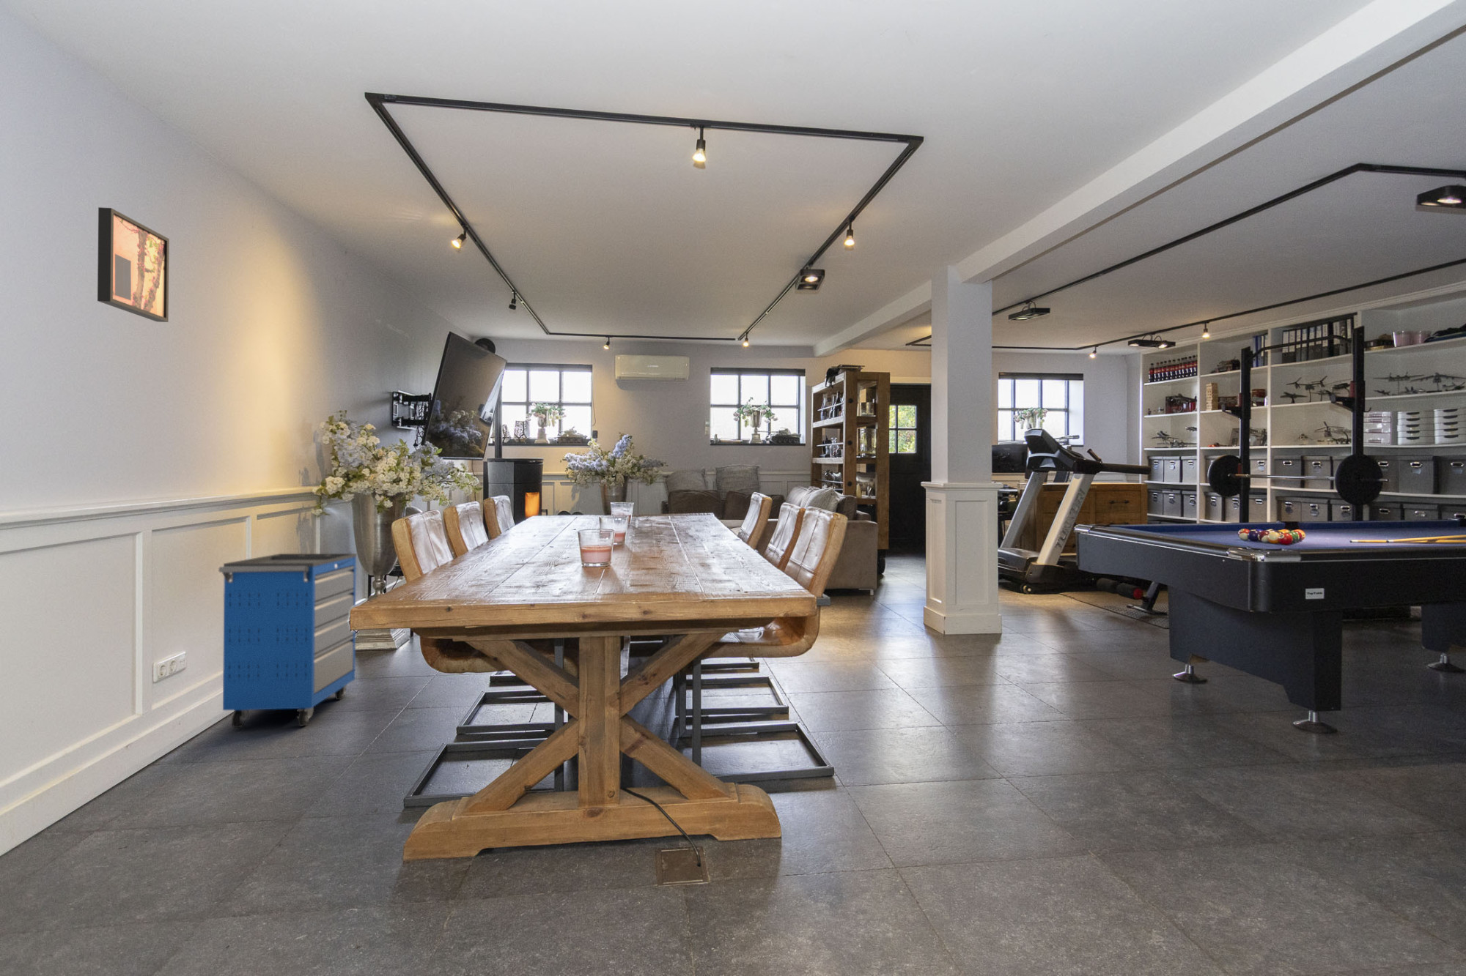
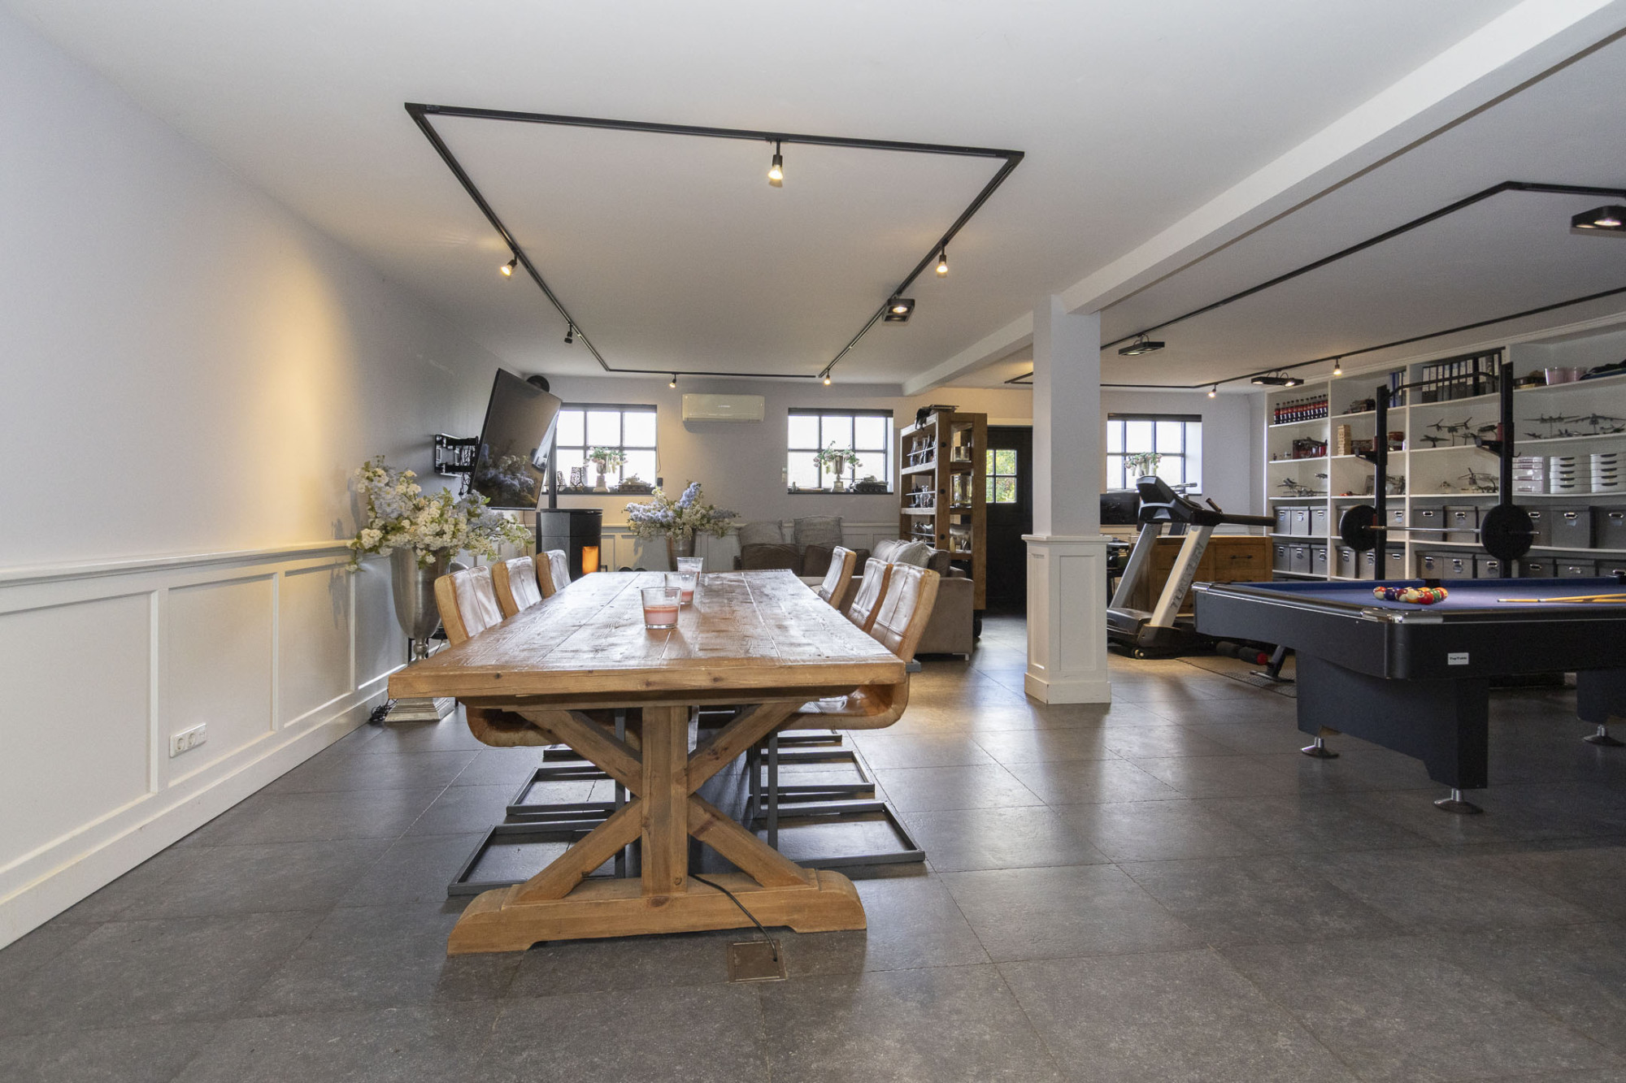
- wall art [97,207,170,322]
- cabinet [218,552,358,729]
